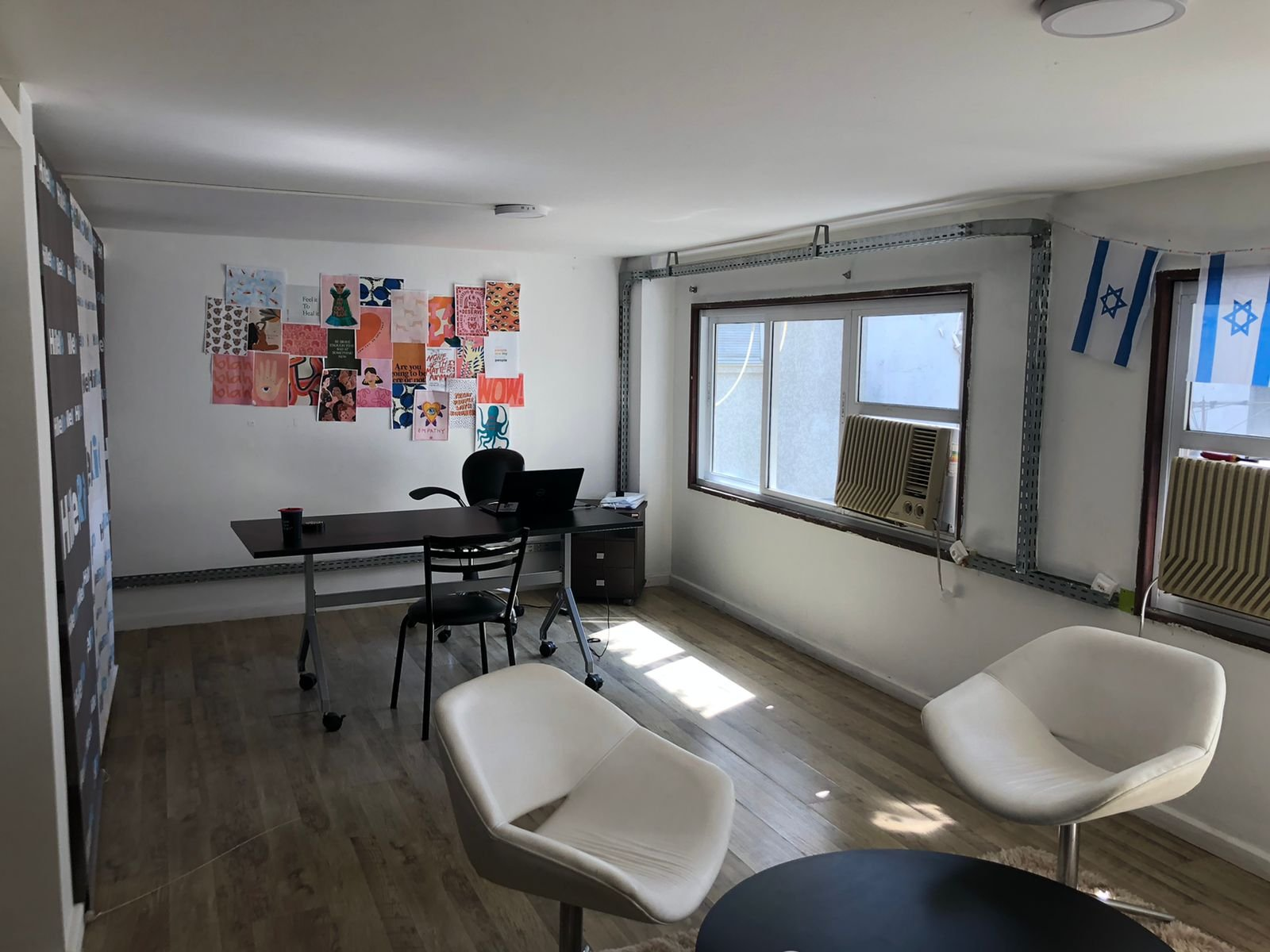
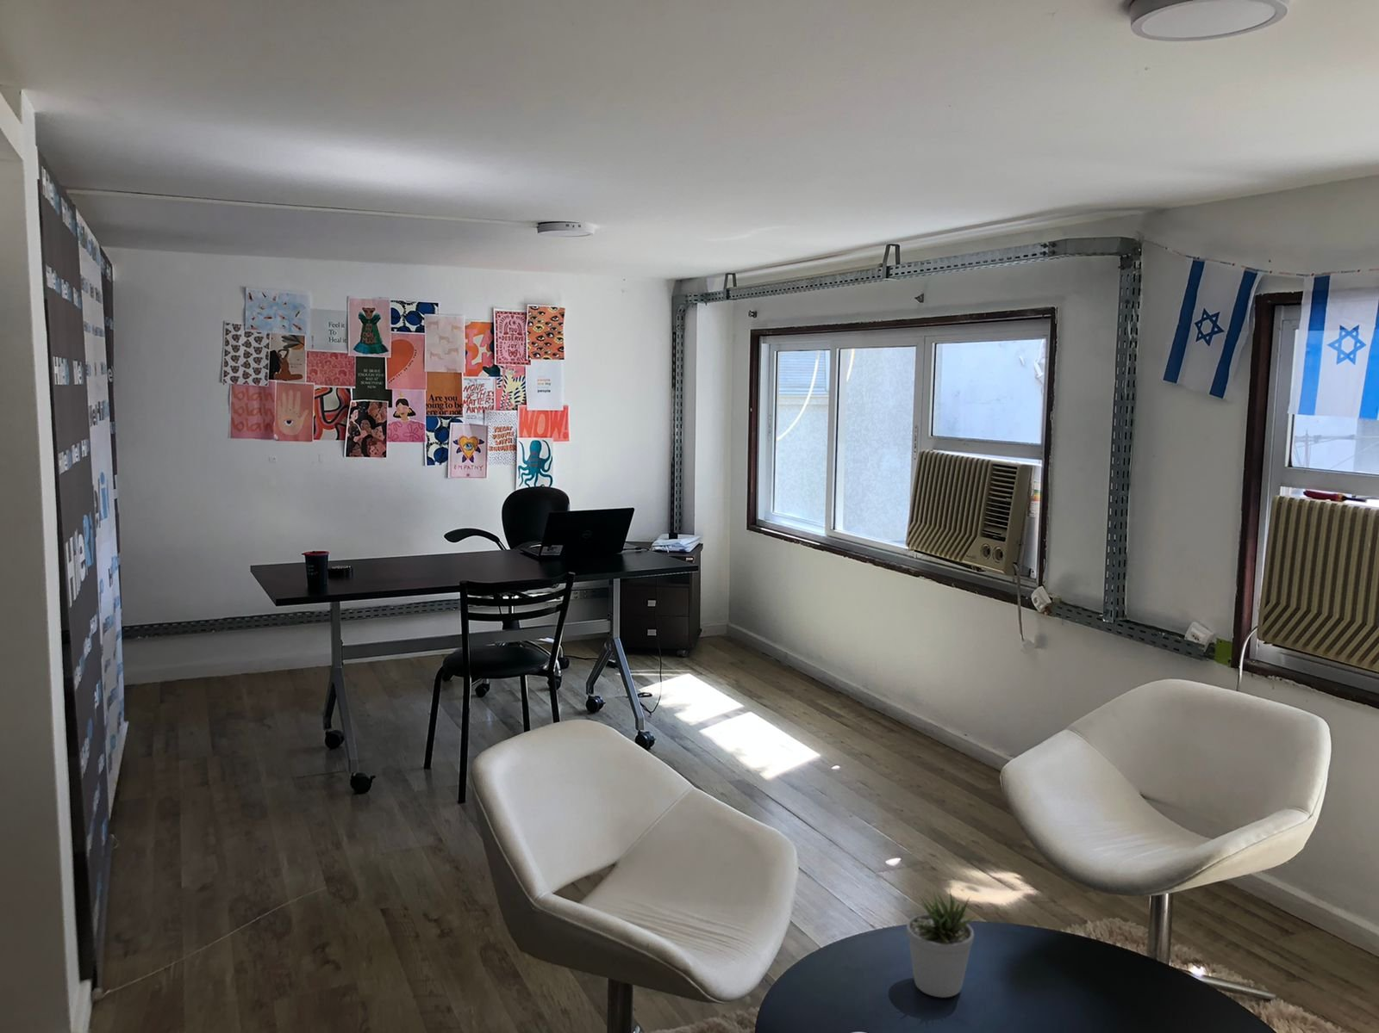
+ potted plant [906,889,976,998]
